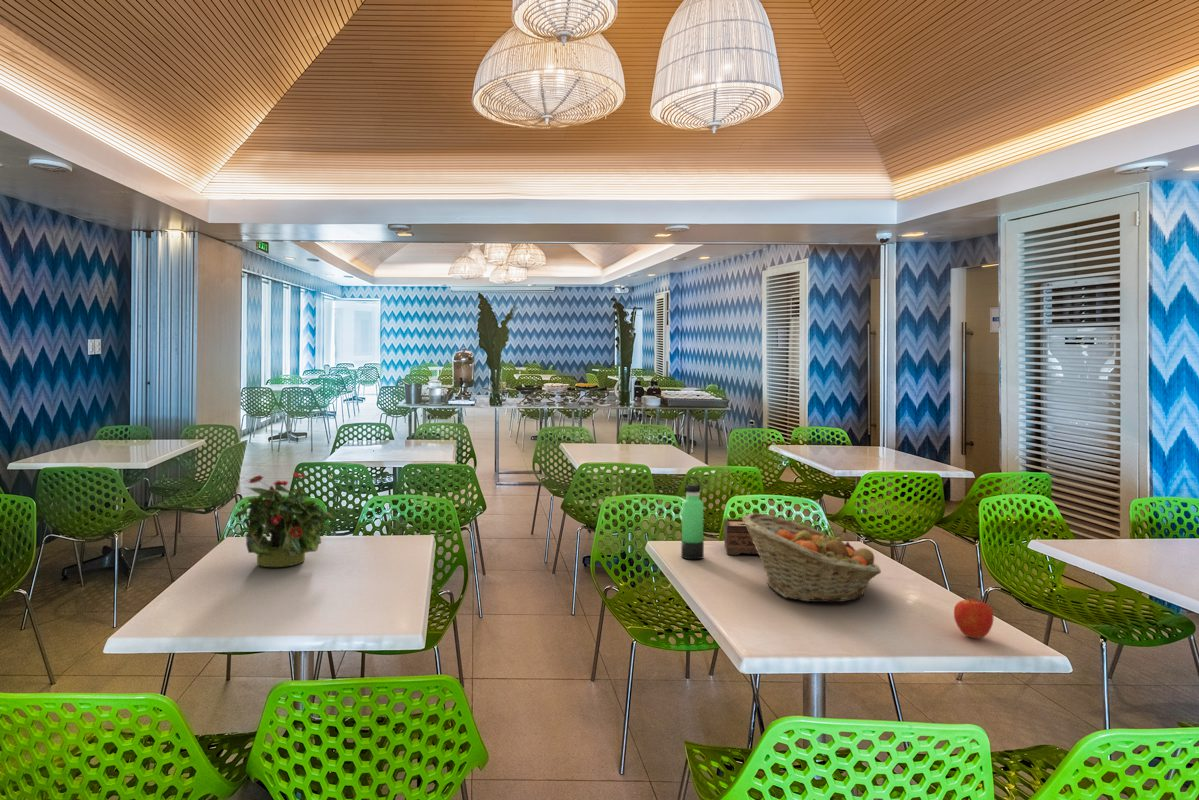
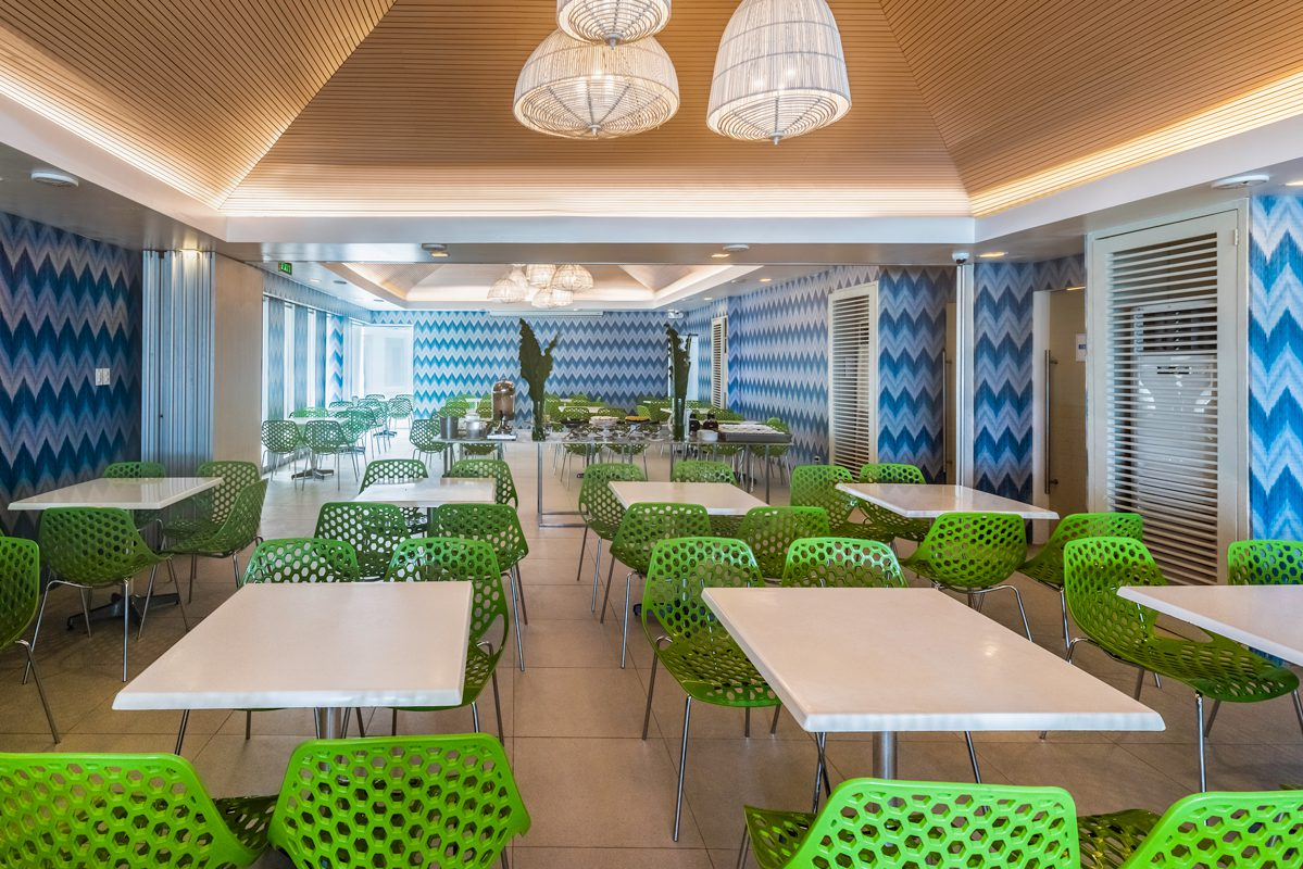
- potted plant [232,470,337,568]
- fruit basket [741,512,882,603]
- apple [953,597,994,640]
- tissue box [723,518,794,556]
- thermos bottle [680,475,705,560]
